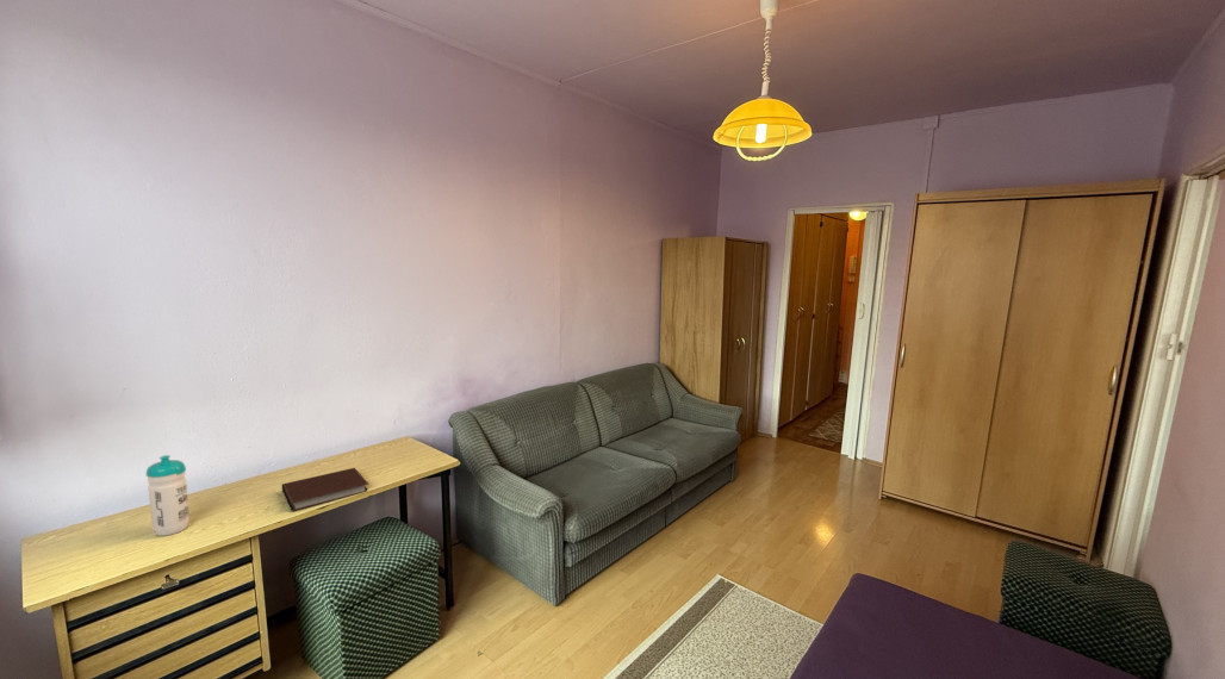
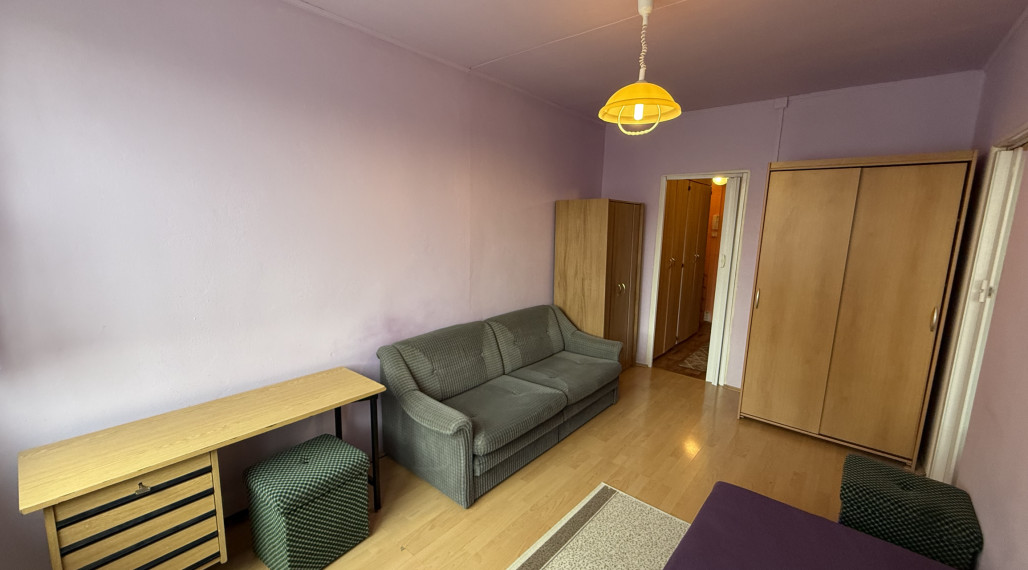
- water bottle [145,454,191,537]
- notebook [281,467,369,512]
